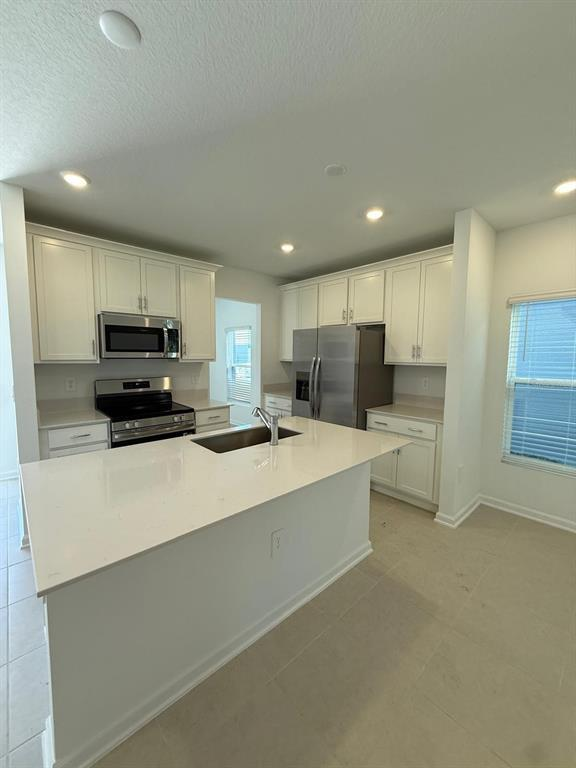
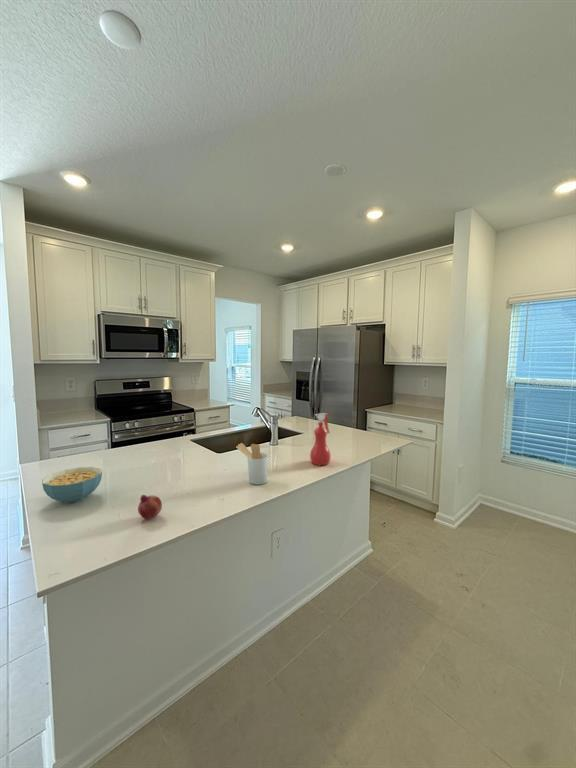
+ cereal bowl [41,466,103,504]
+ fruit [137,494,163,520]
+ utensil holder [235,442,269,486]
+ spray bottle [309,412,332,466]
